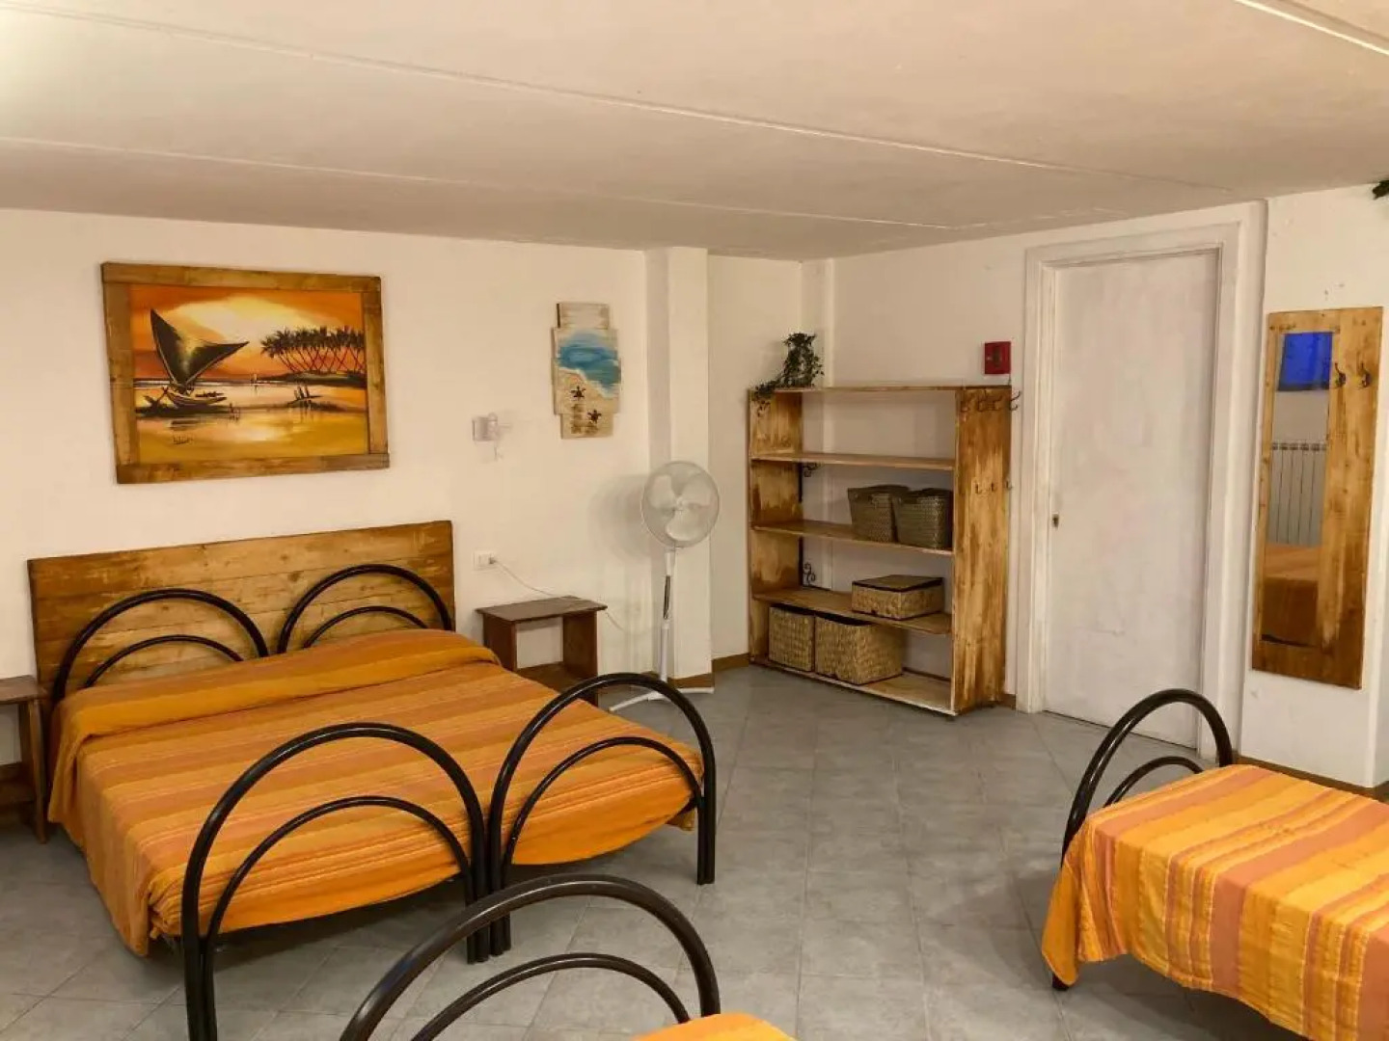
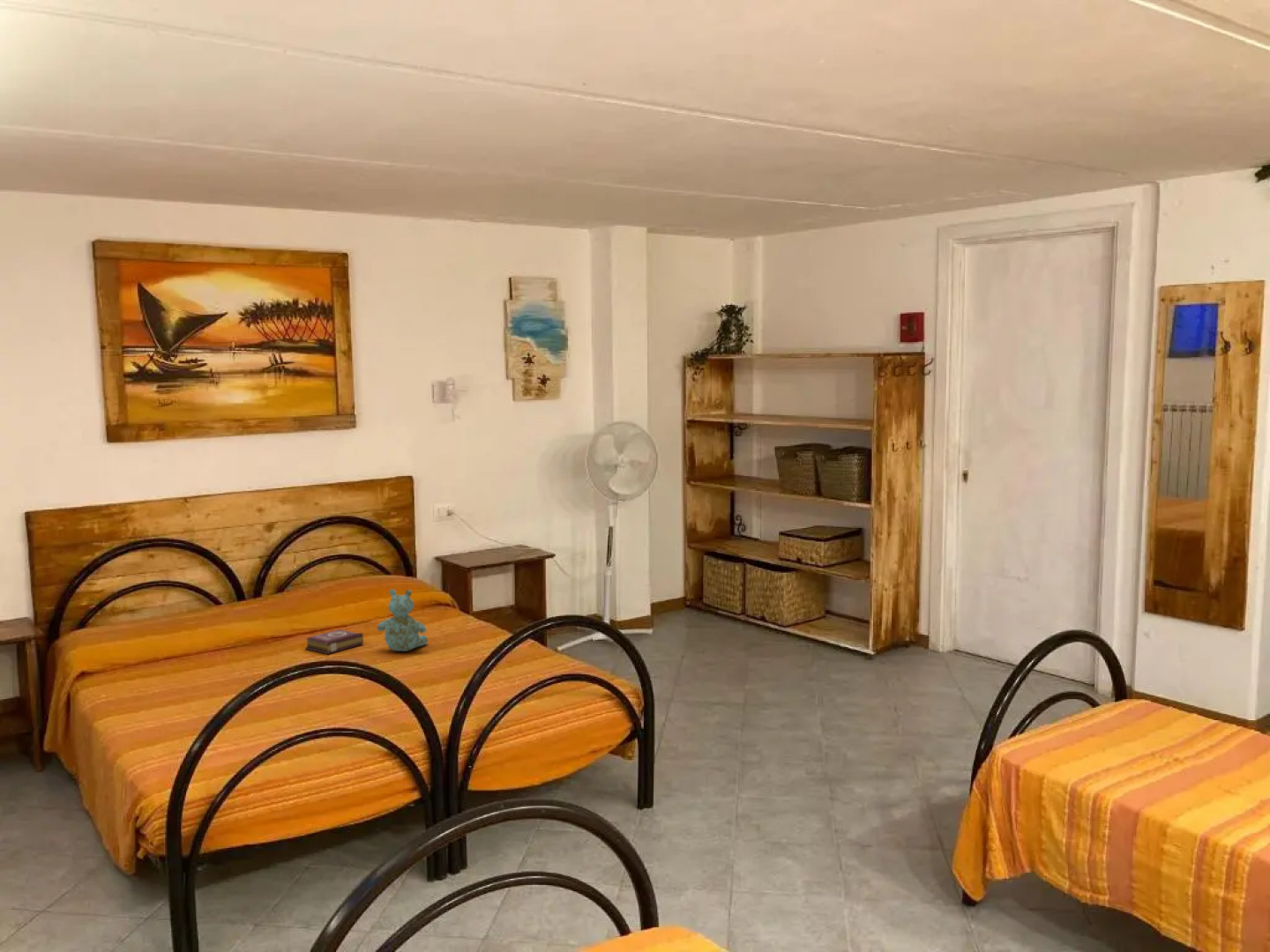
+ book [304,628,364,655]
+ stuffed bear [376,588,429,652]
